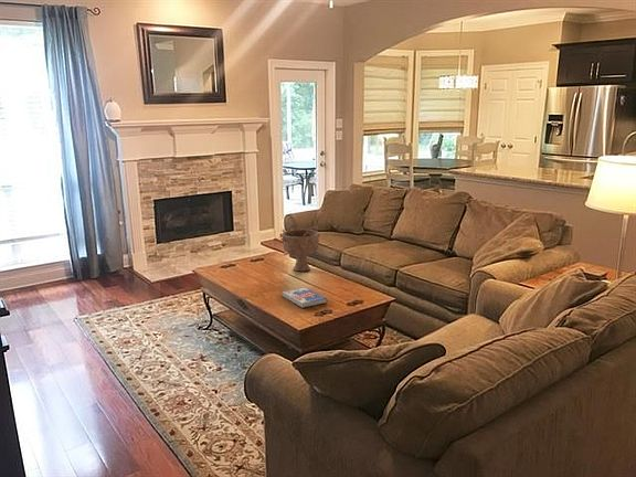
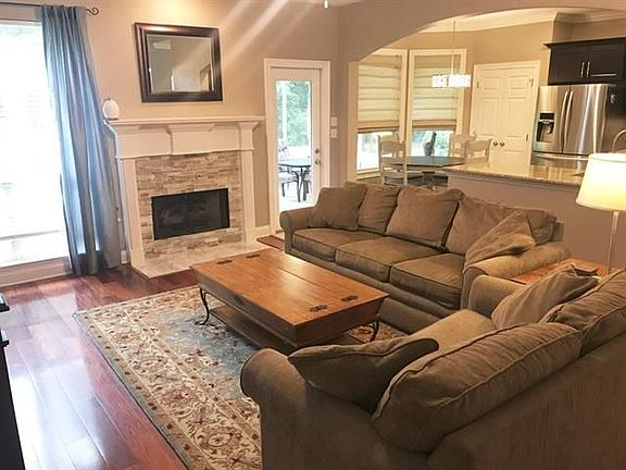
- book [282,286,328,309]
- decorative bowl [279,223,321,273]
